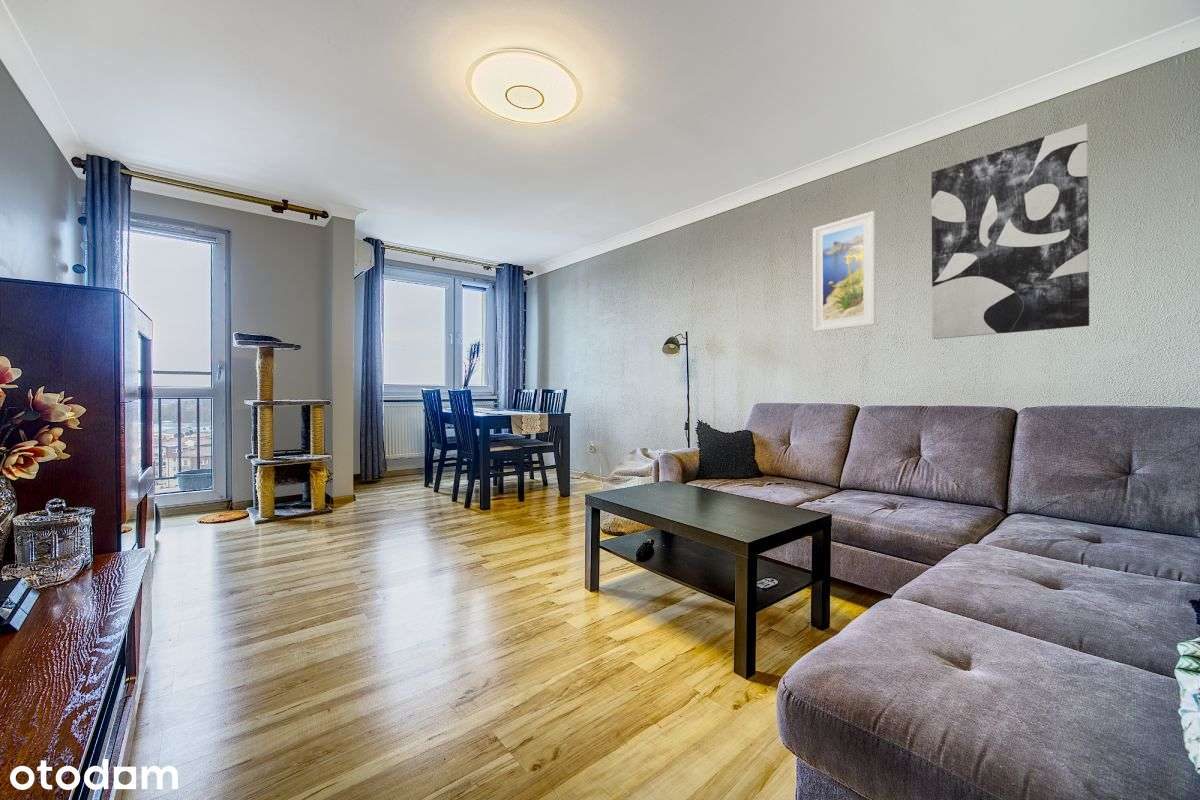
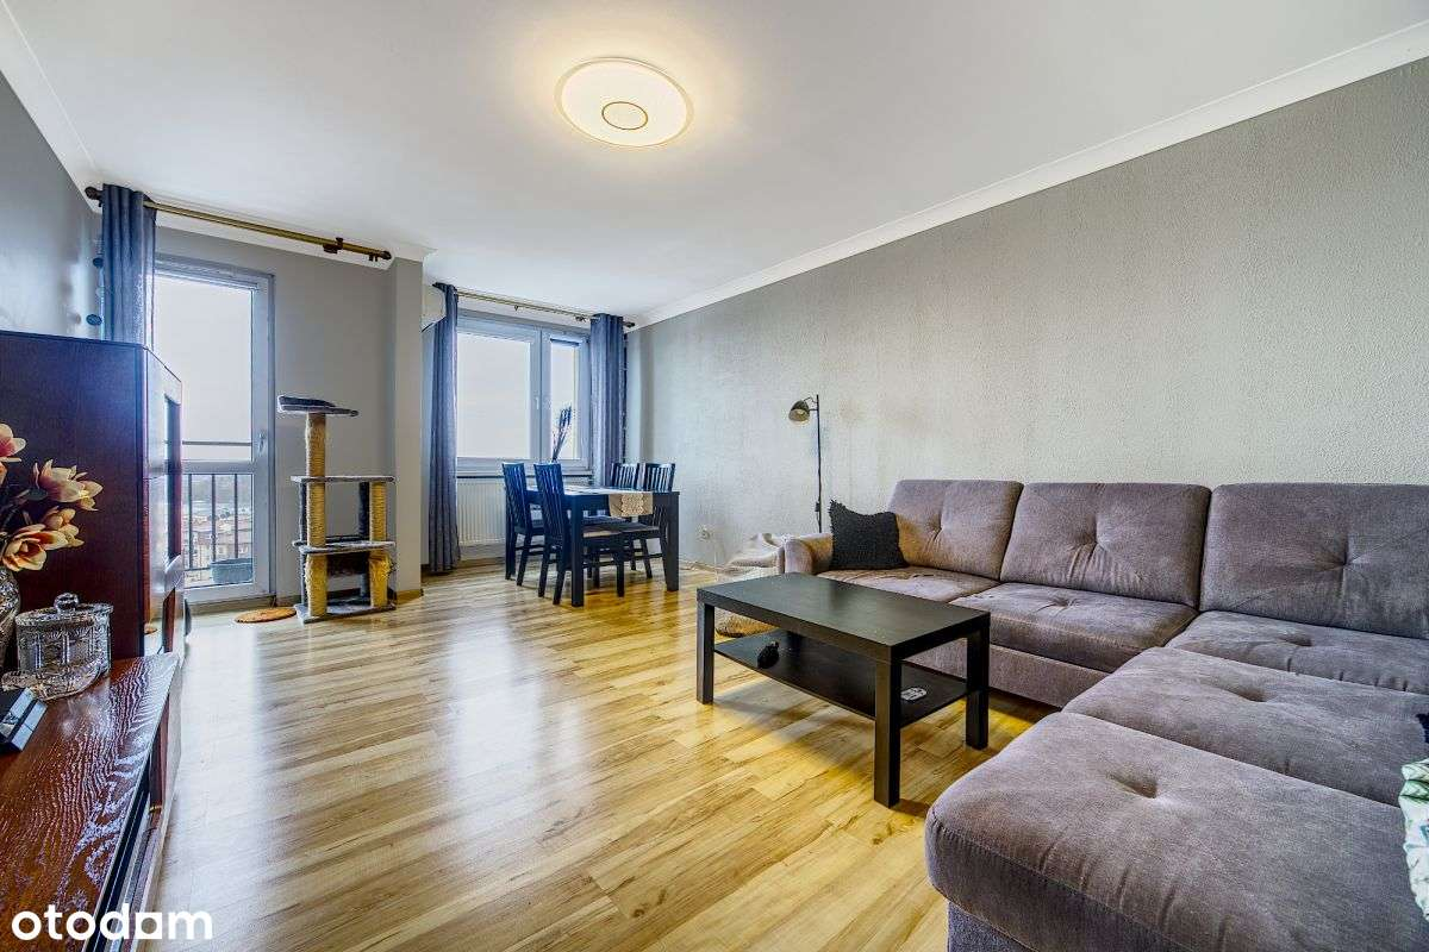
- wall art [930,122,1090,340]
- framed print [812,210,877,333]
